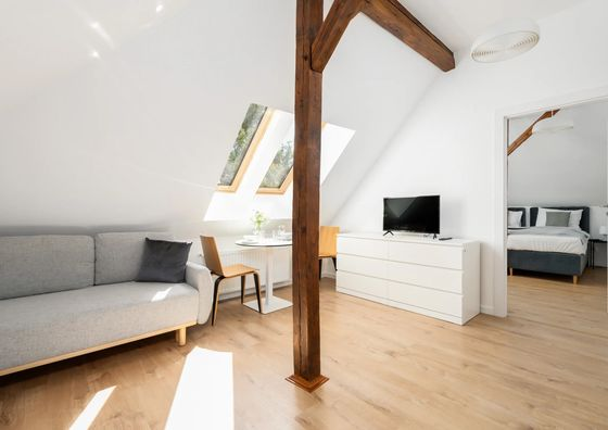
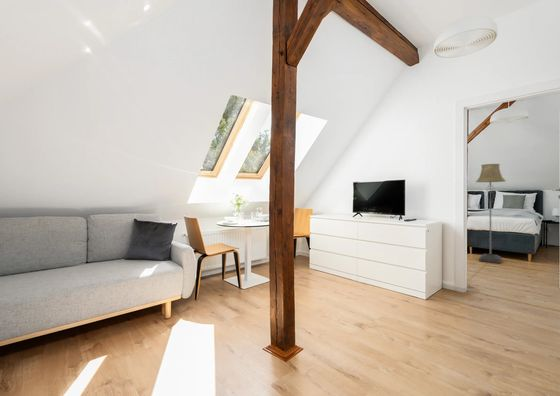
+ floor lamp [475,163,507,264]
